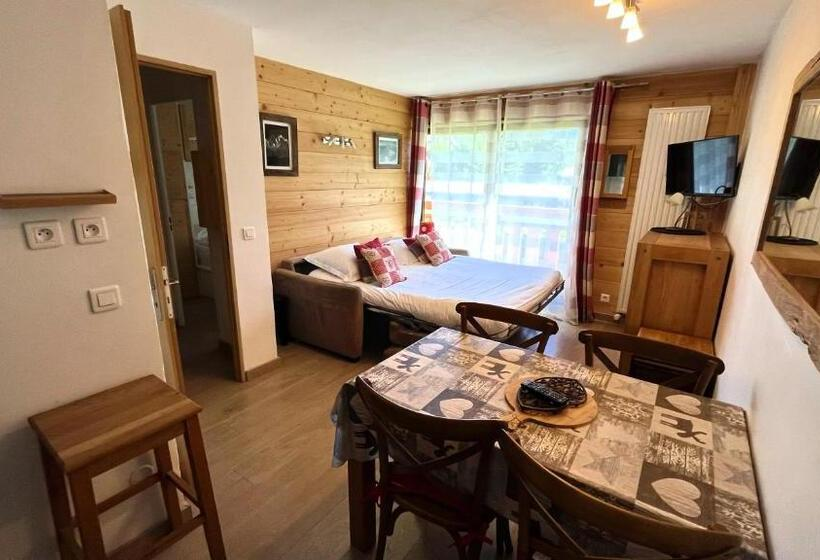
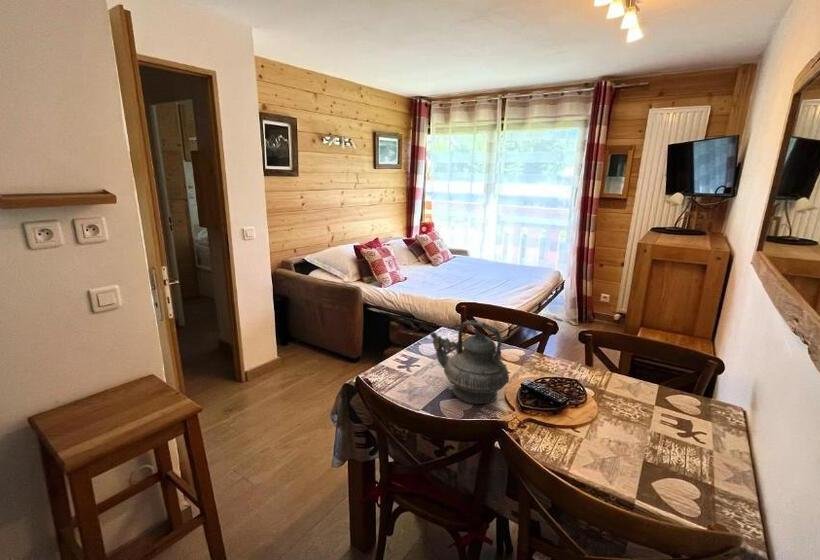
+ teapot [429,319,510,405]
